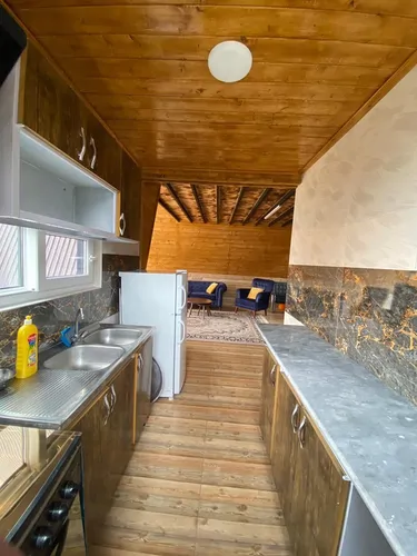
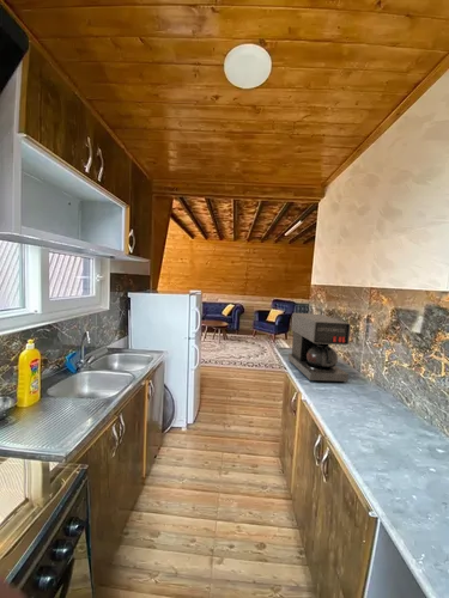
+ coffee maker [287,312,352,383]
